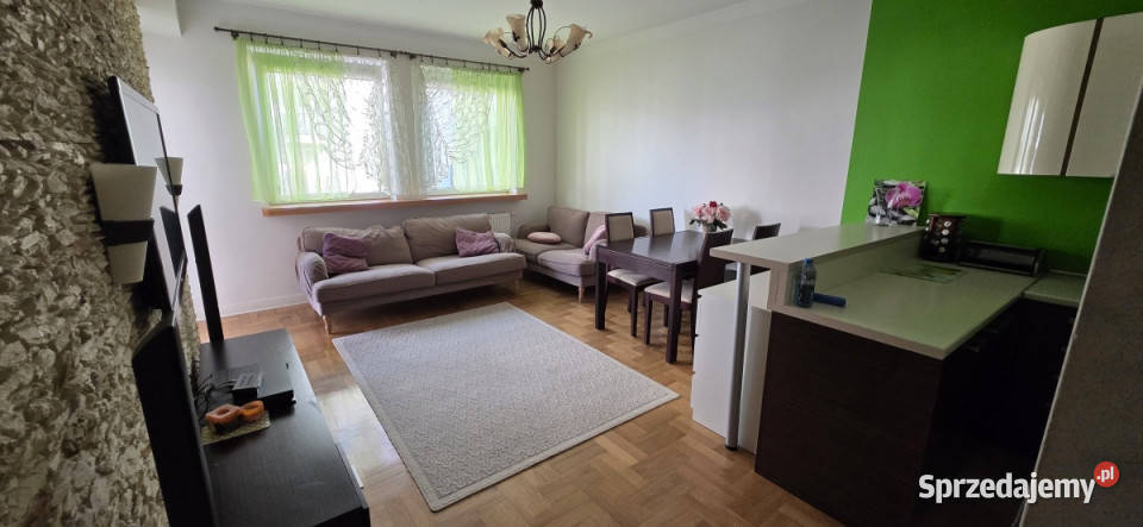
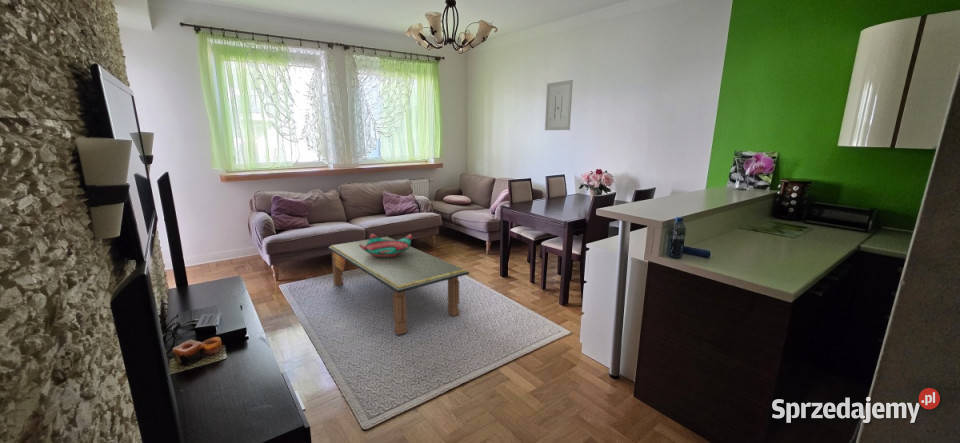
+ wall art [544,79,574,131]
+ decorative bowl [359,233,413,258]
+ coffee table [327,236,471,336]
